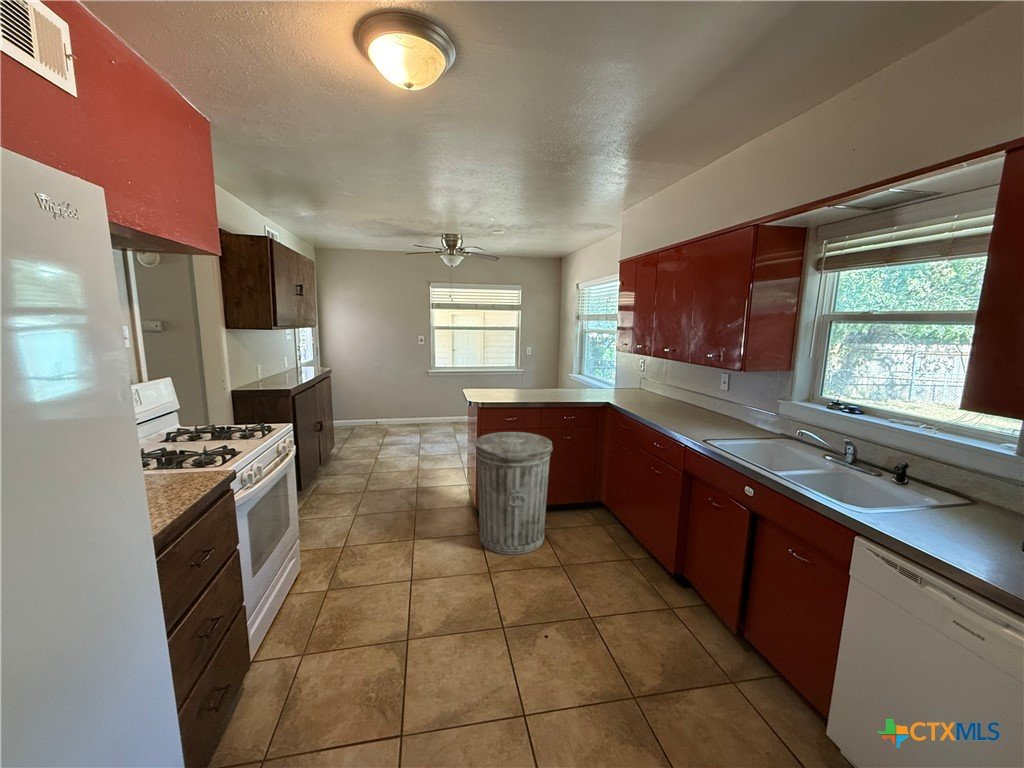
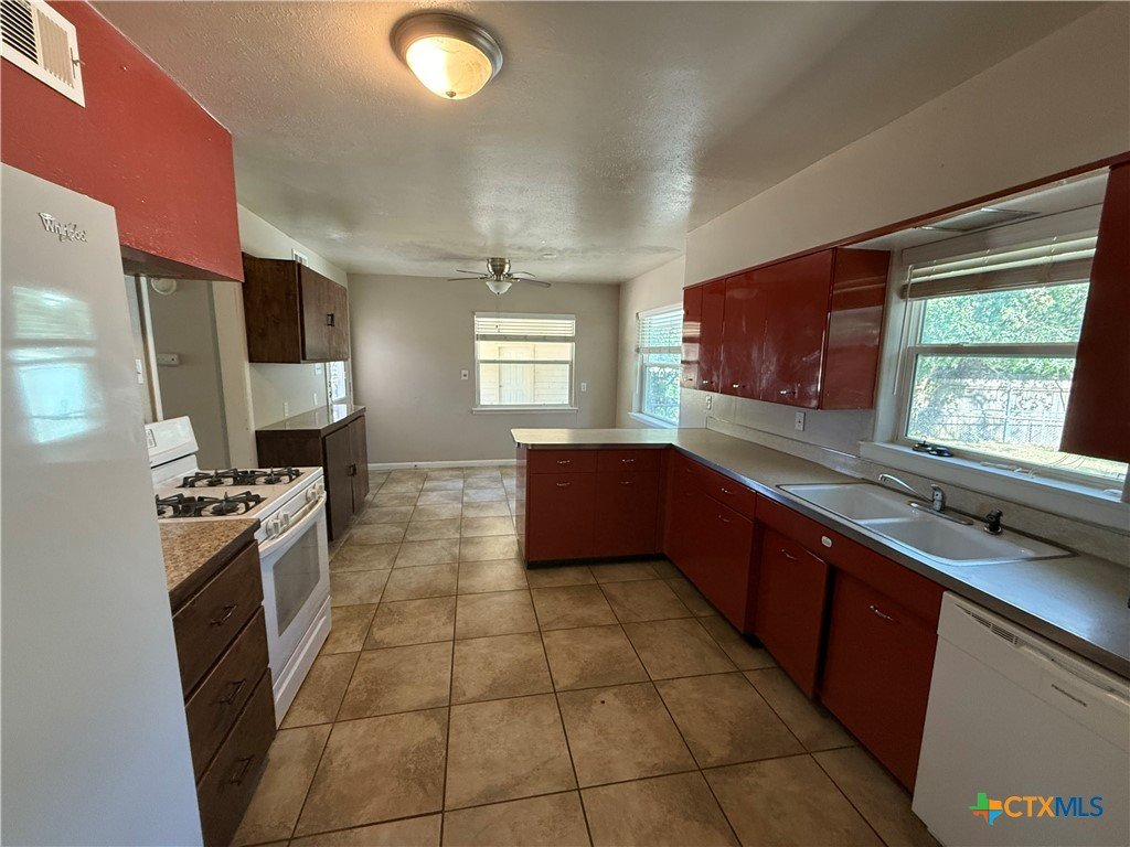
- trash can [474,431,554,555]
